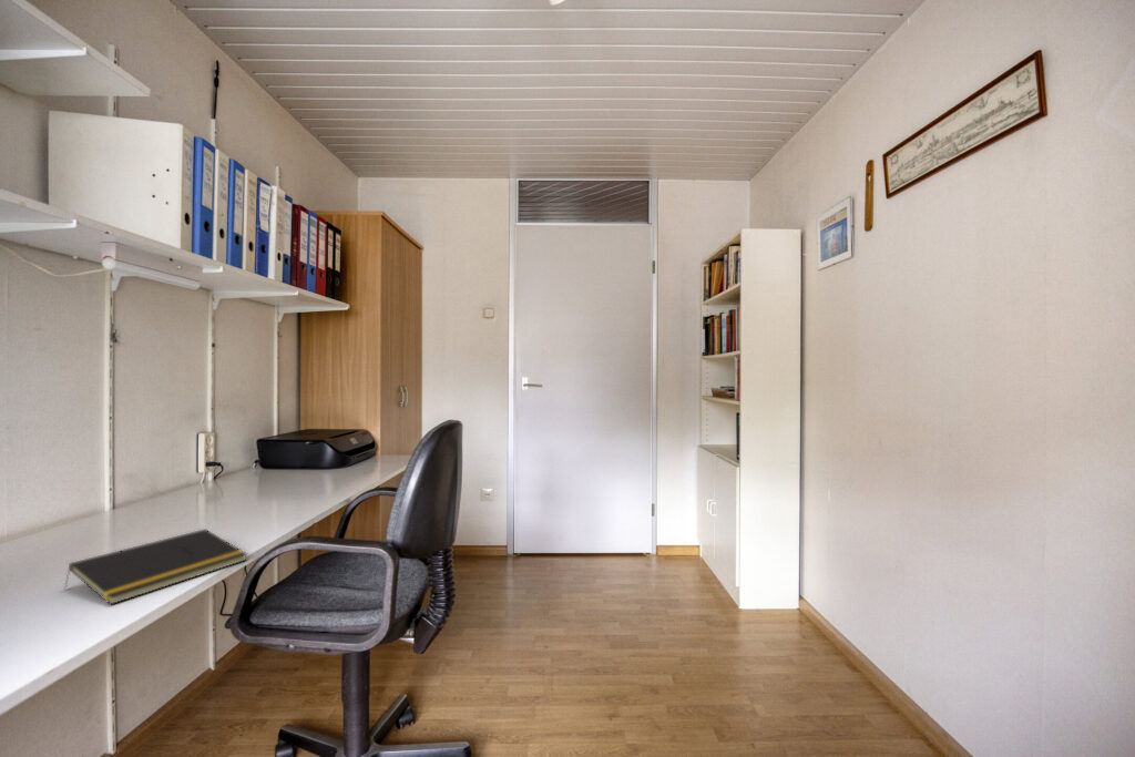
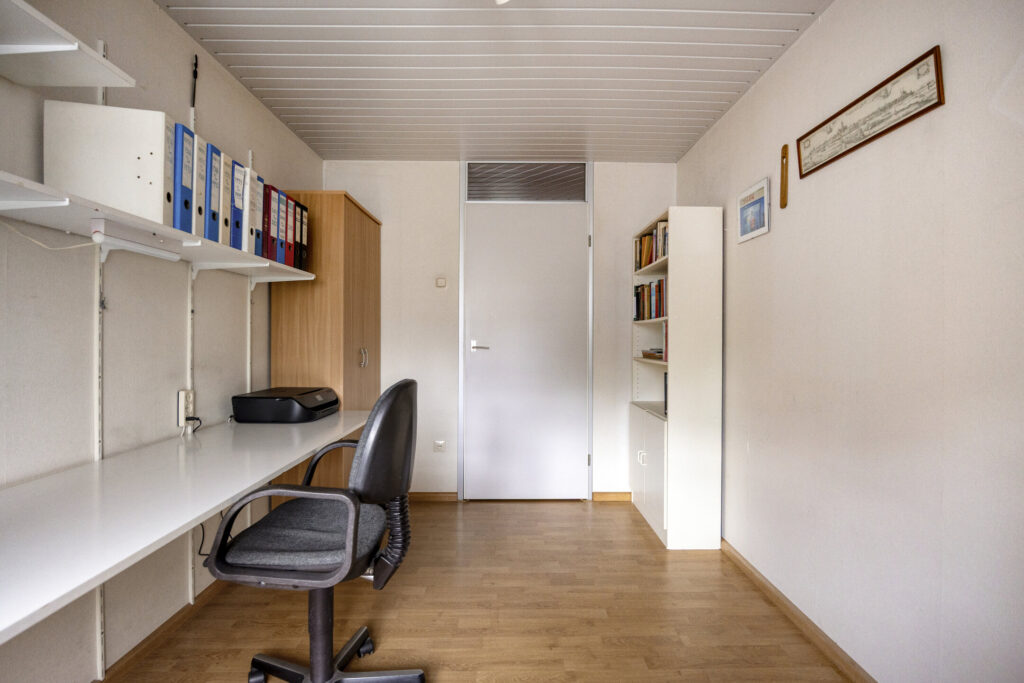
- notepad [63,528,249,606]
